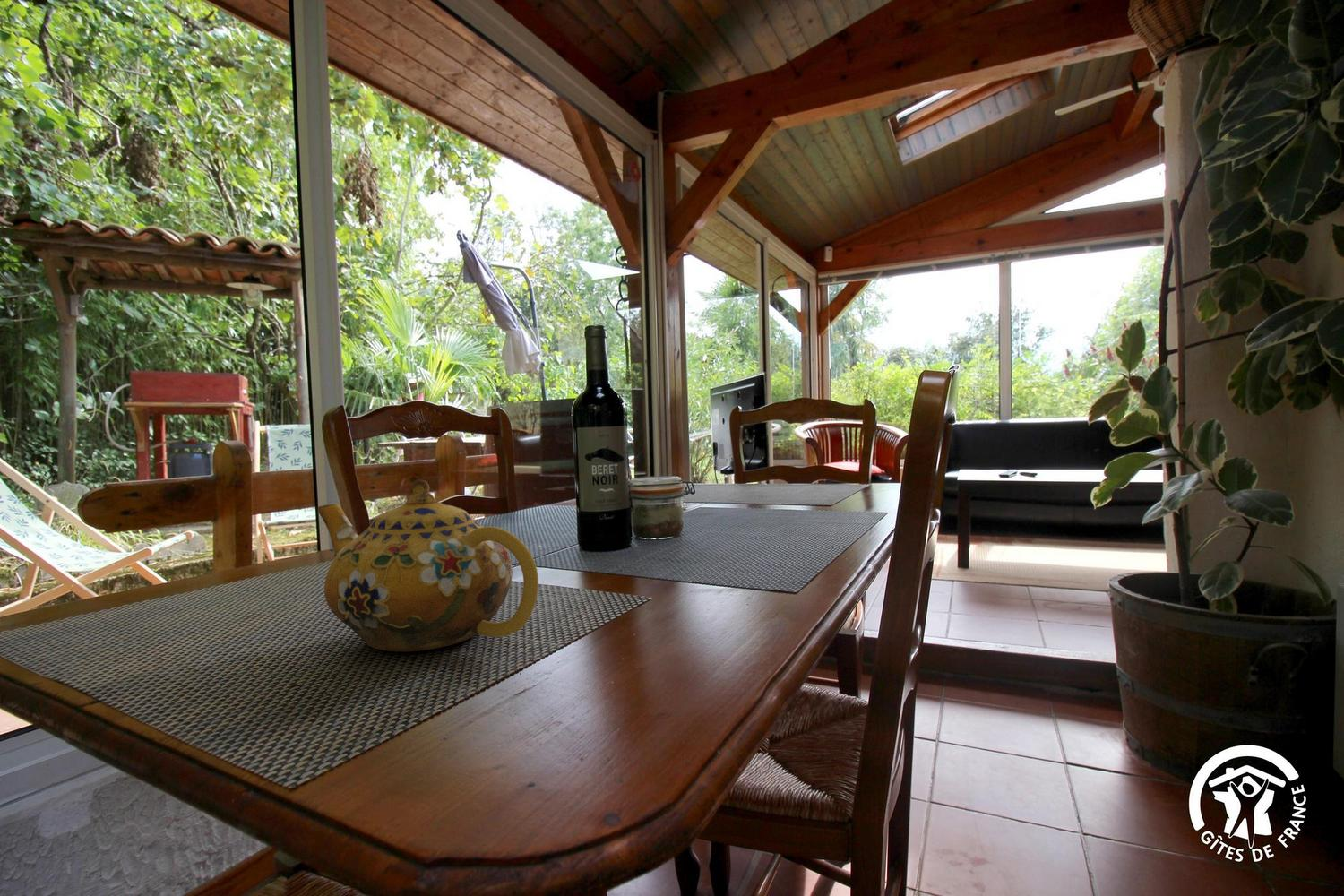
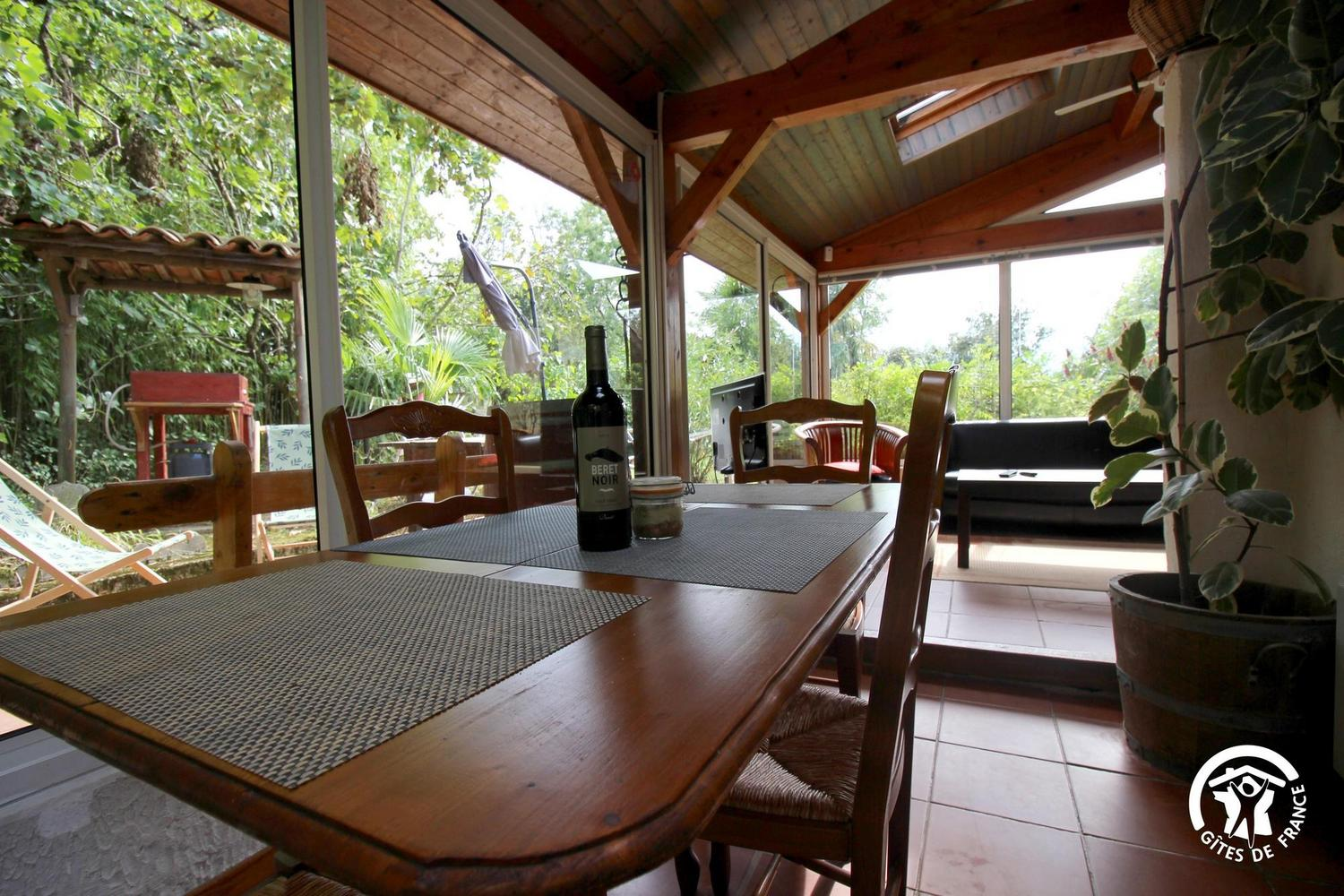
- teapot [316,479,539,652]
